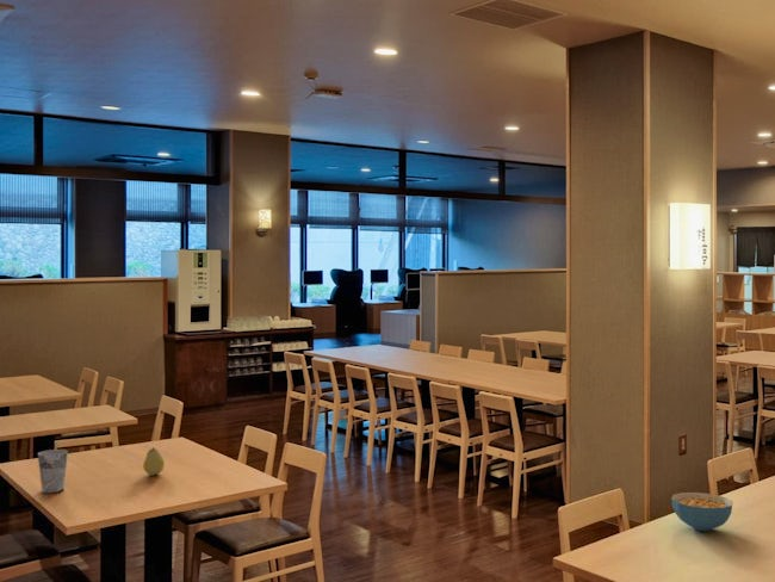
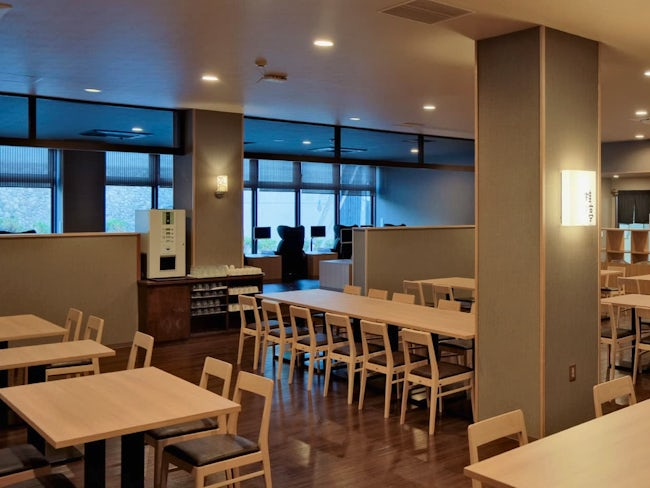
- cereal bowl [670,491,733,532]
- fruit [142,446,166,477]
- cup [37,448,69,494]
